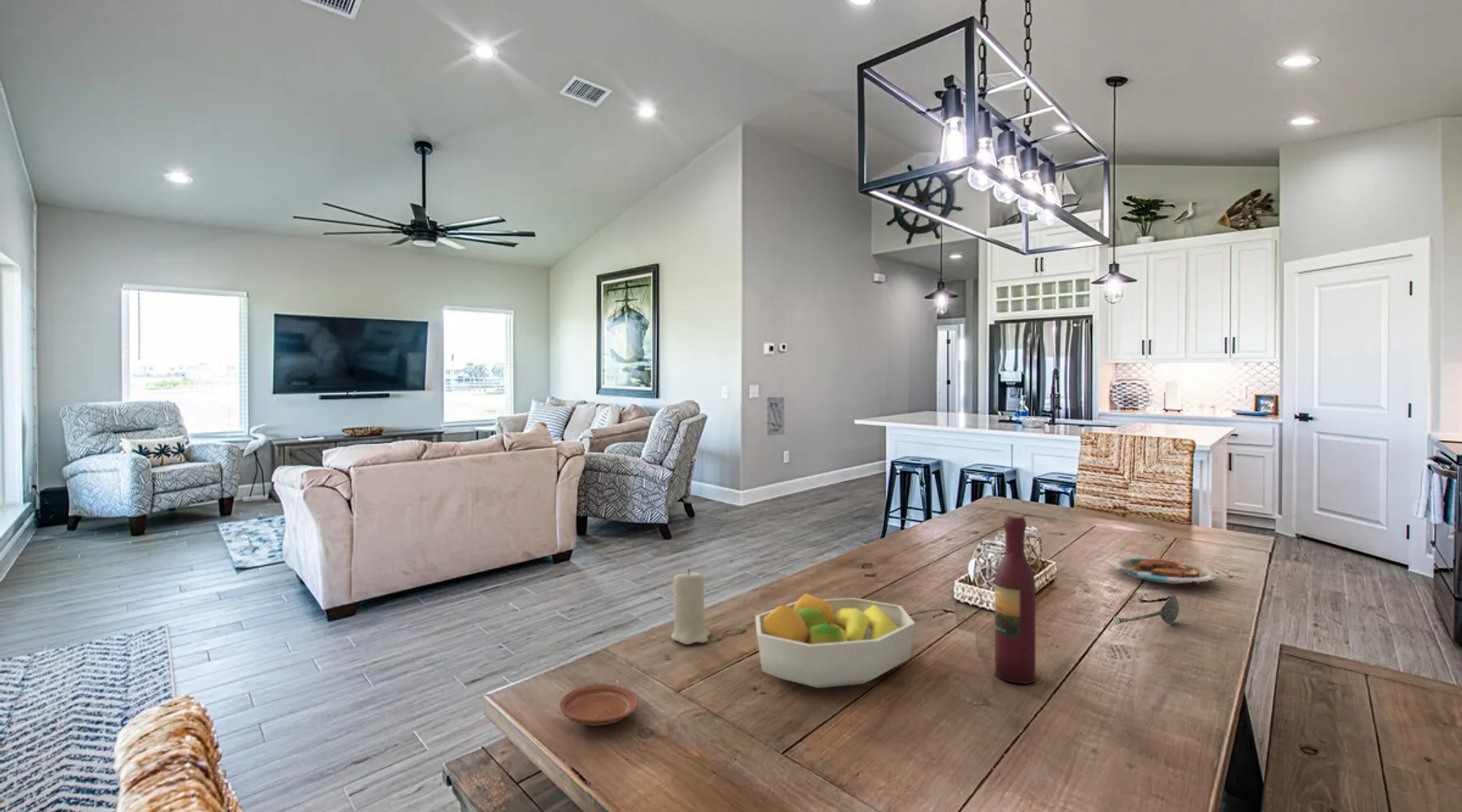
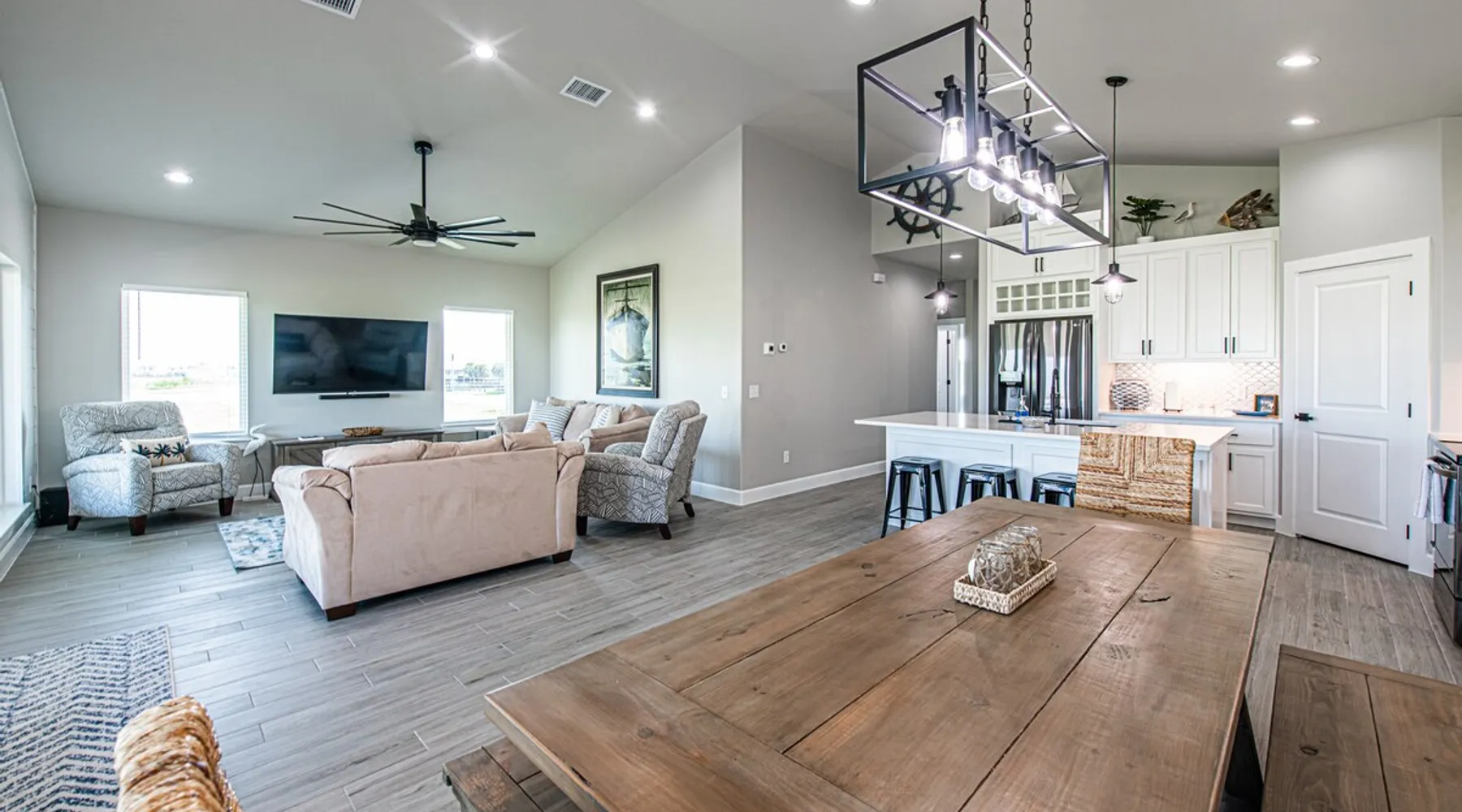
- soupspoon [1113,594,1180,626]
- wall art [764,396,785,437]
- candle [670,568,711,645]
- plate [1109,557,1218,585]
- fruit bowl [755,593,915,689]
- plate [559,684,639,727]
- wine bottle [994,514,1036,685]
